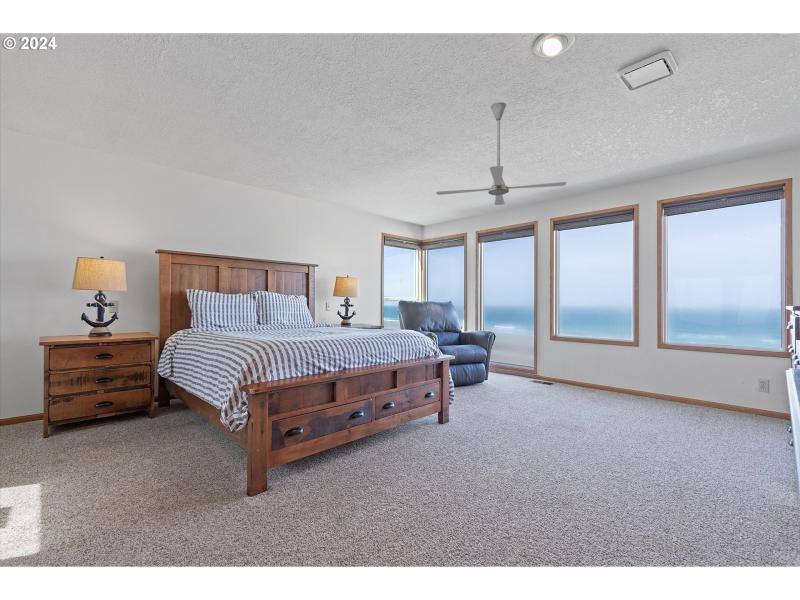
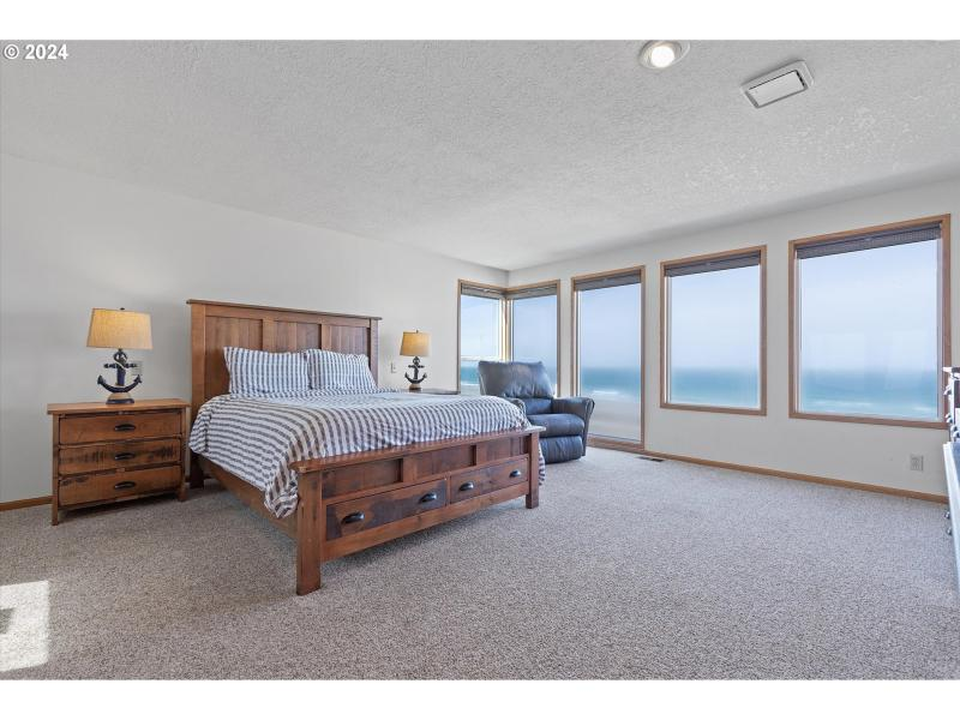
- ceiling fan [435,101,567,206]
